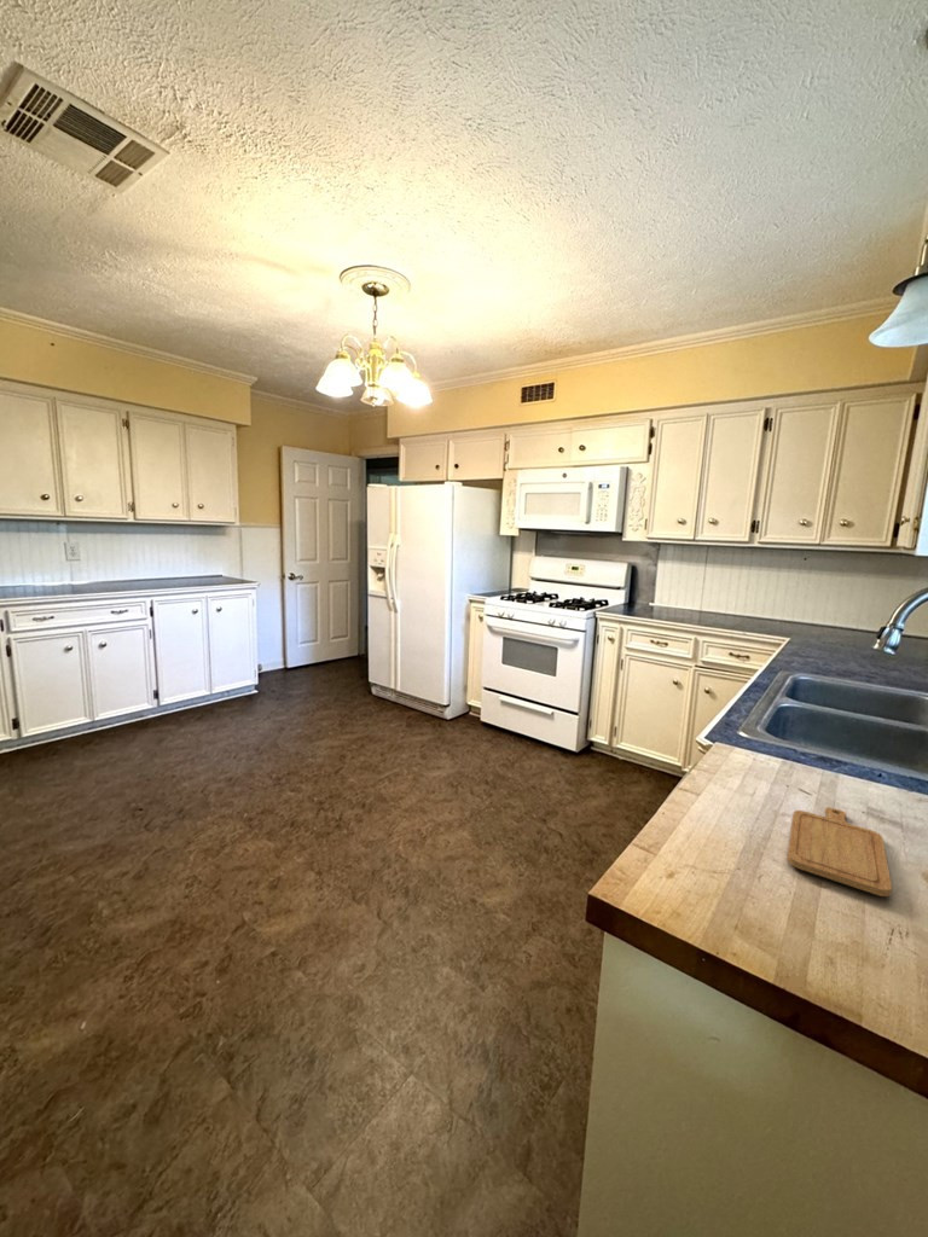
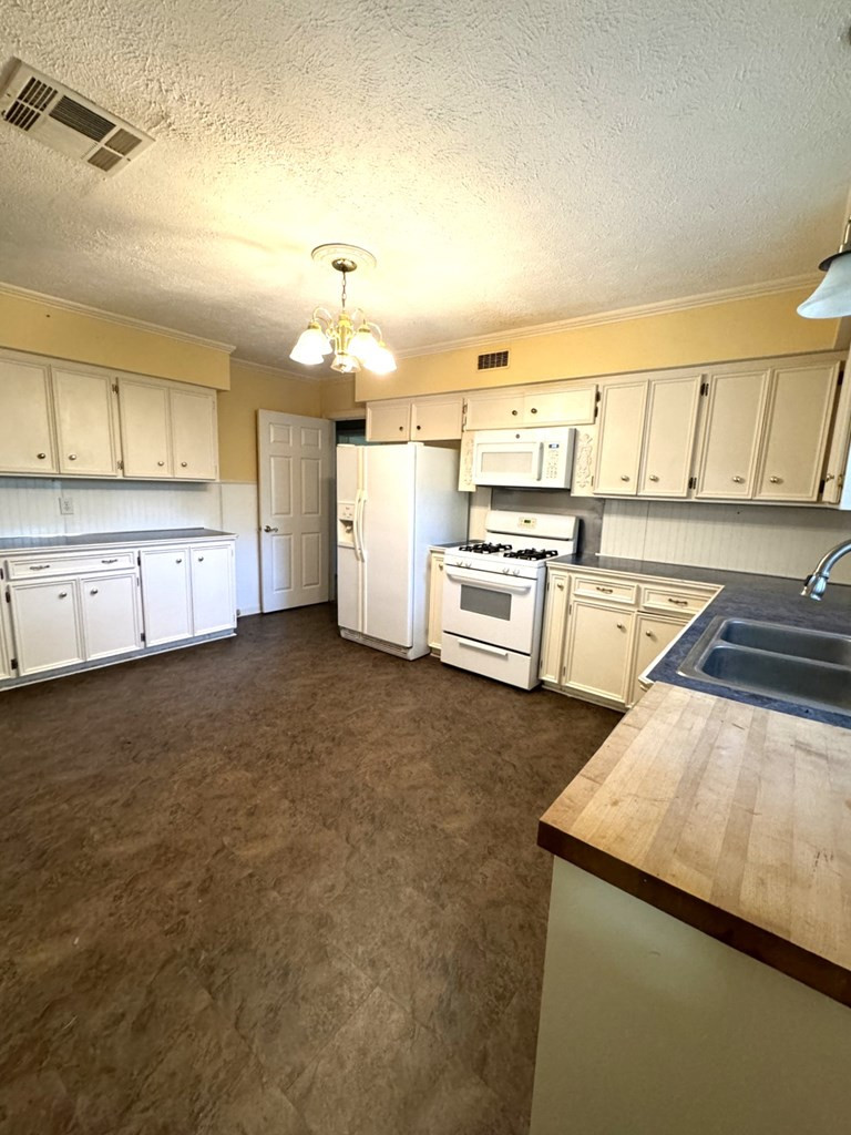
- chopping board [785,806,893,898]
